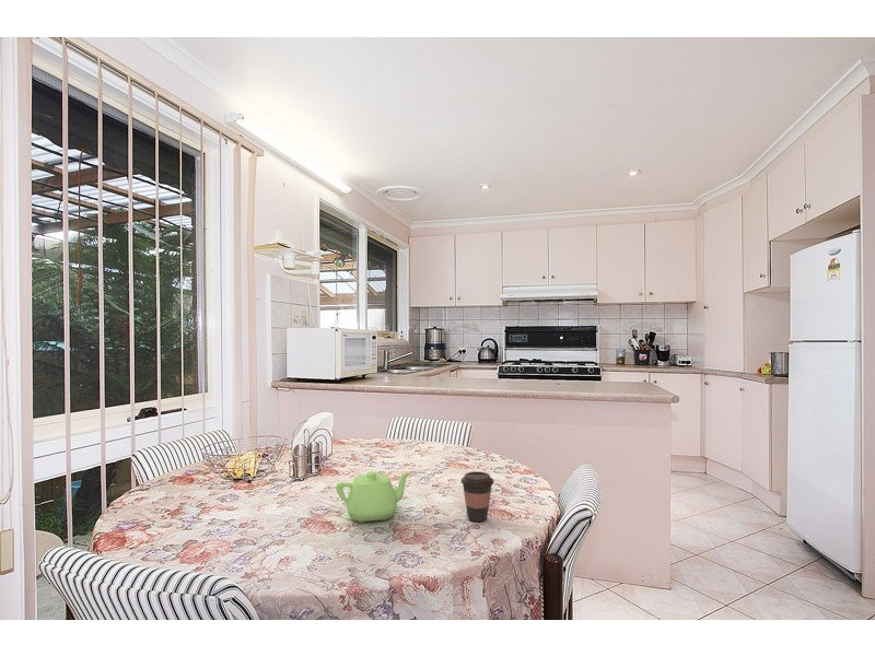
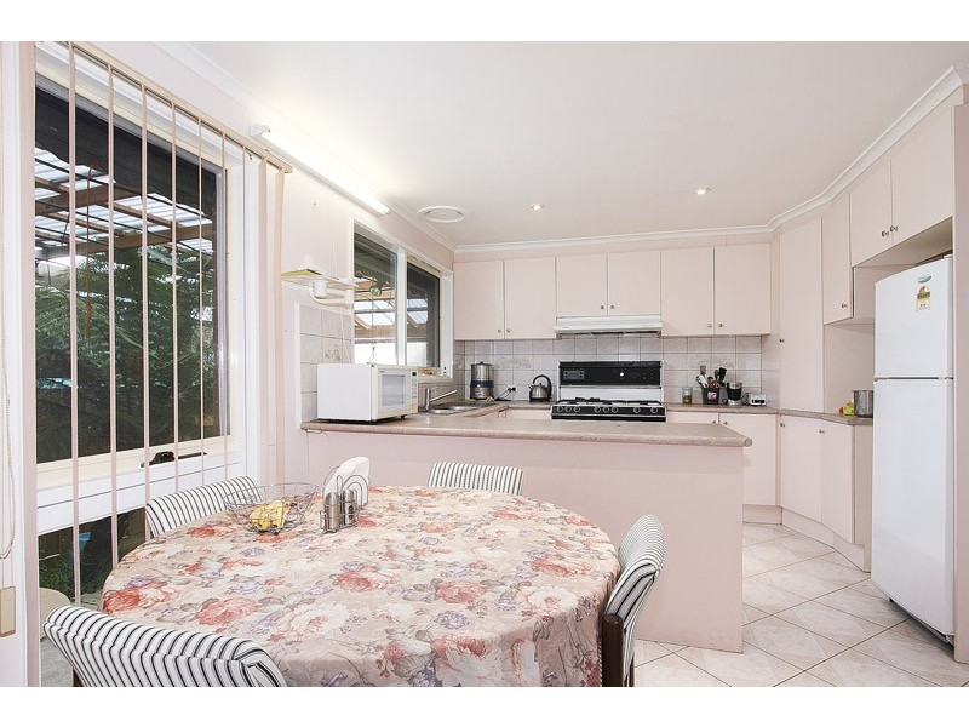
- coffee cup [459,470,495,523]
- teapot [335,470,412,524]
